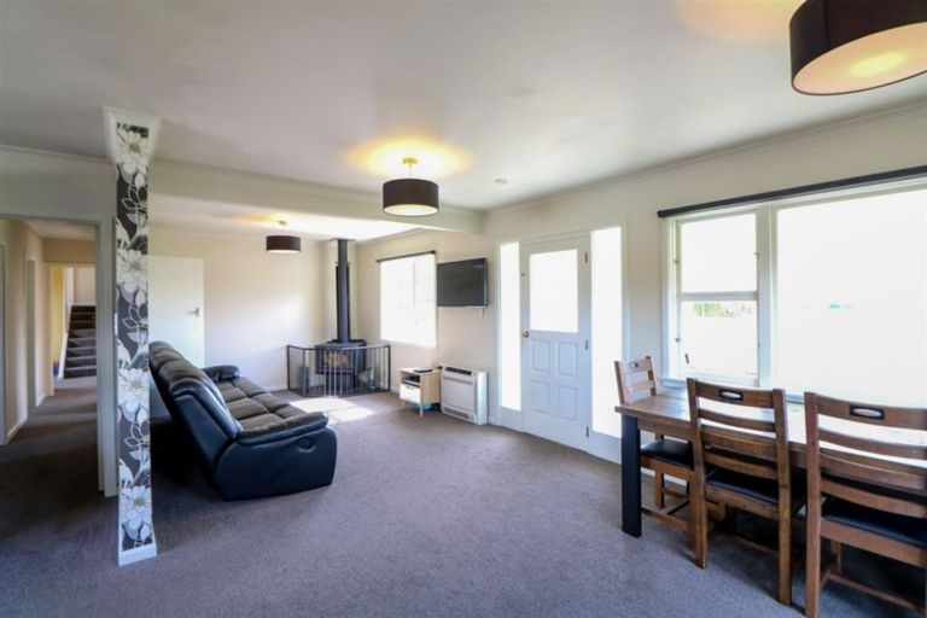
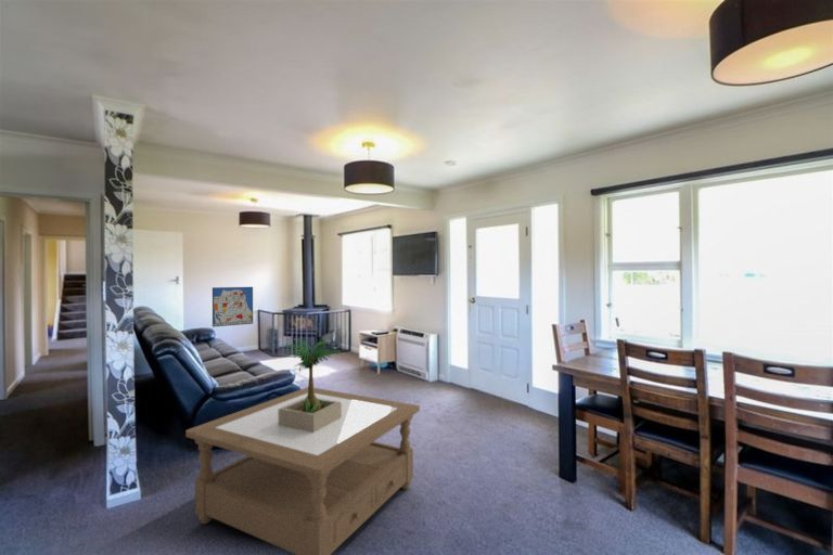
+ coffee table [184,386,421,555]
+ potted plant [279,337,343,433]
+ wall art [212,286,254,328]
